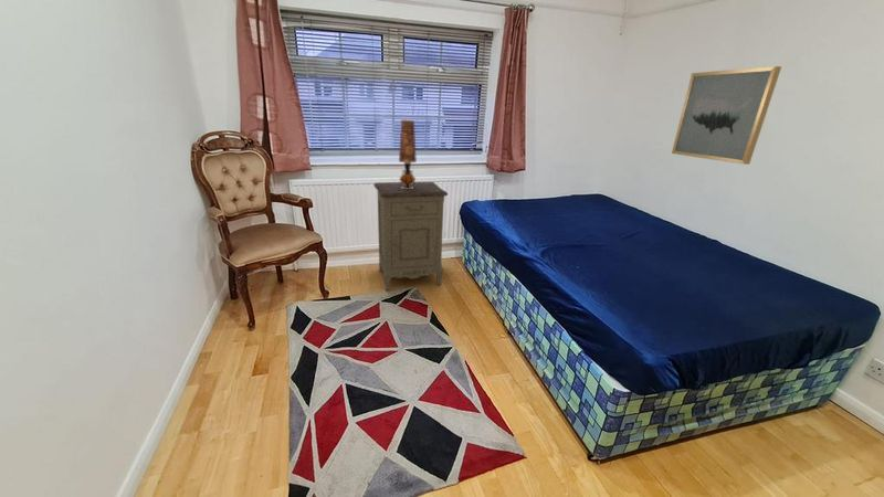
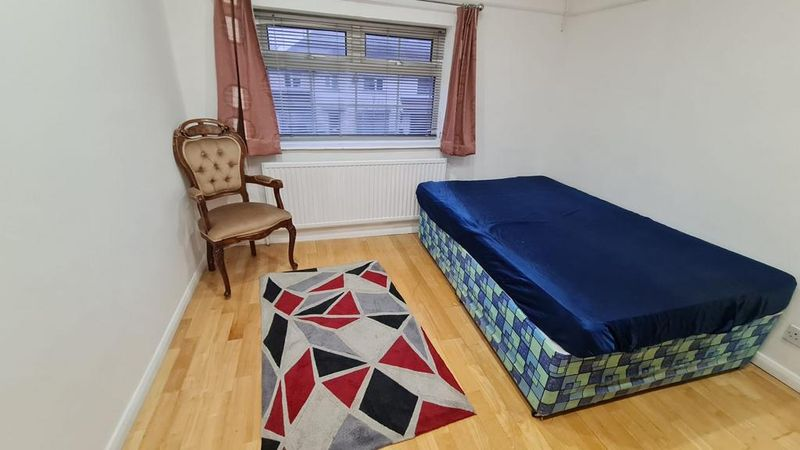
- table lamp [398,118,418,189]
- wall art [671,65,782,166]
- nightstand [372,181,449,292]
